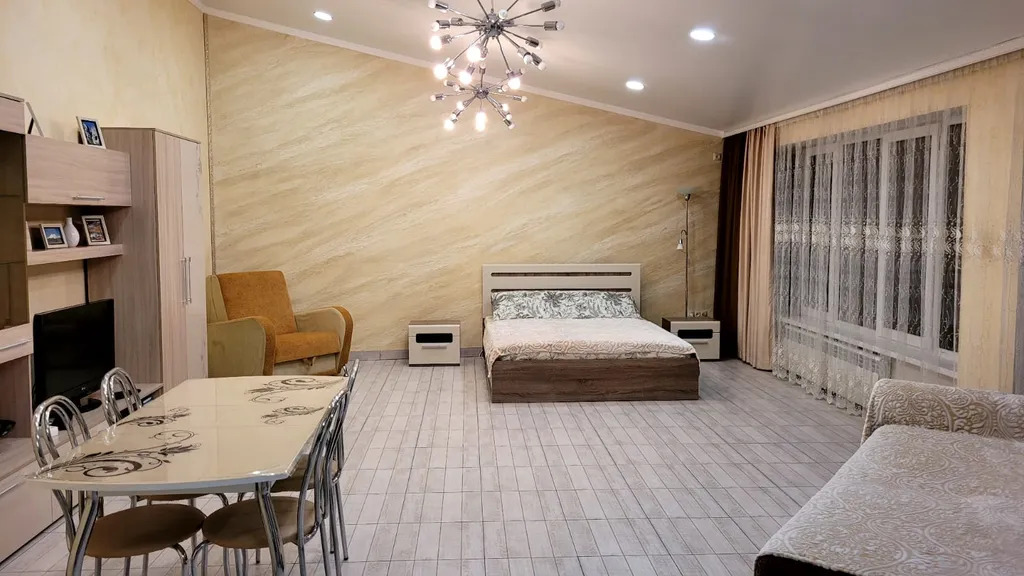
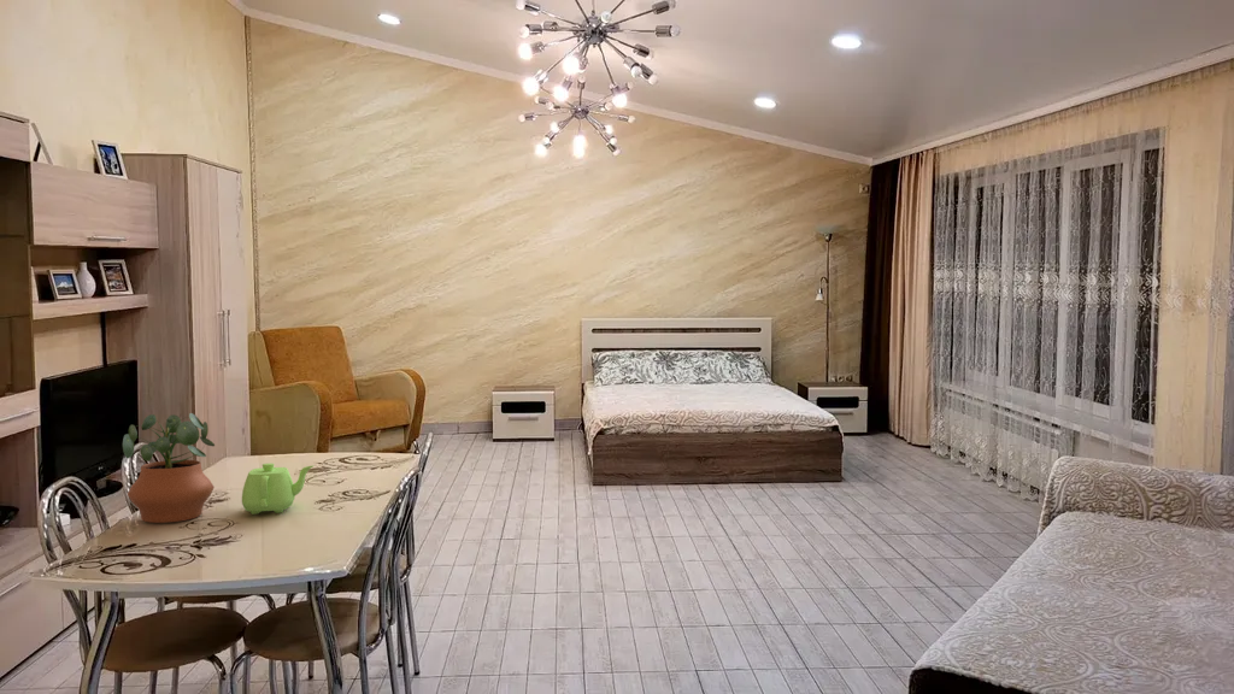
+ potted plant [122,412,216,524]
+ teapot [241,461,315,516]
